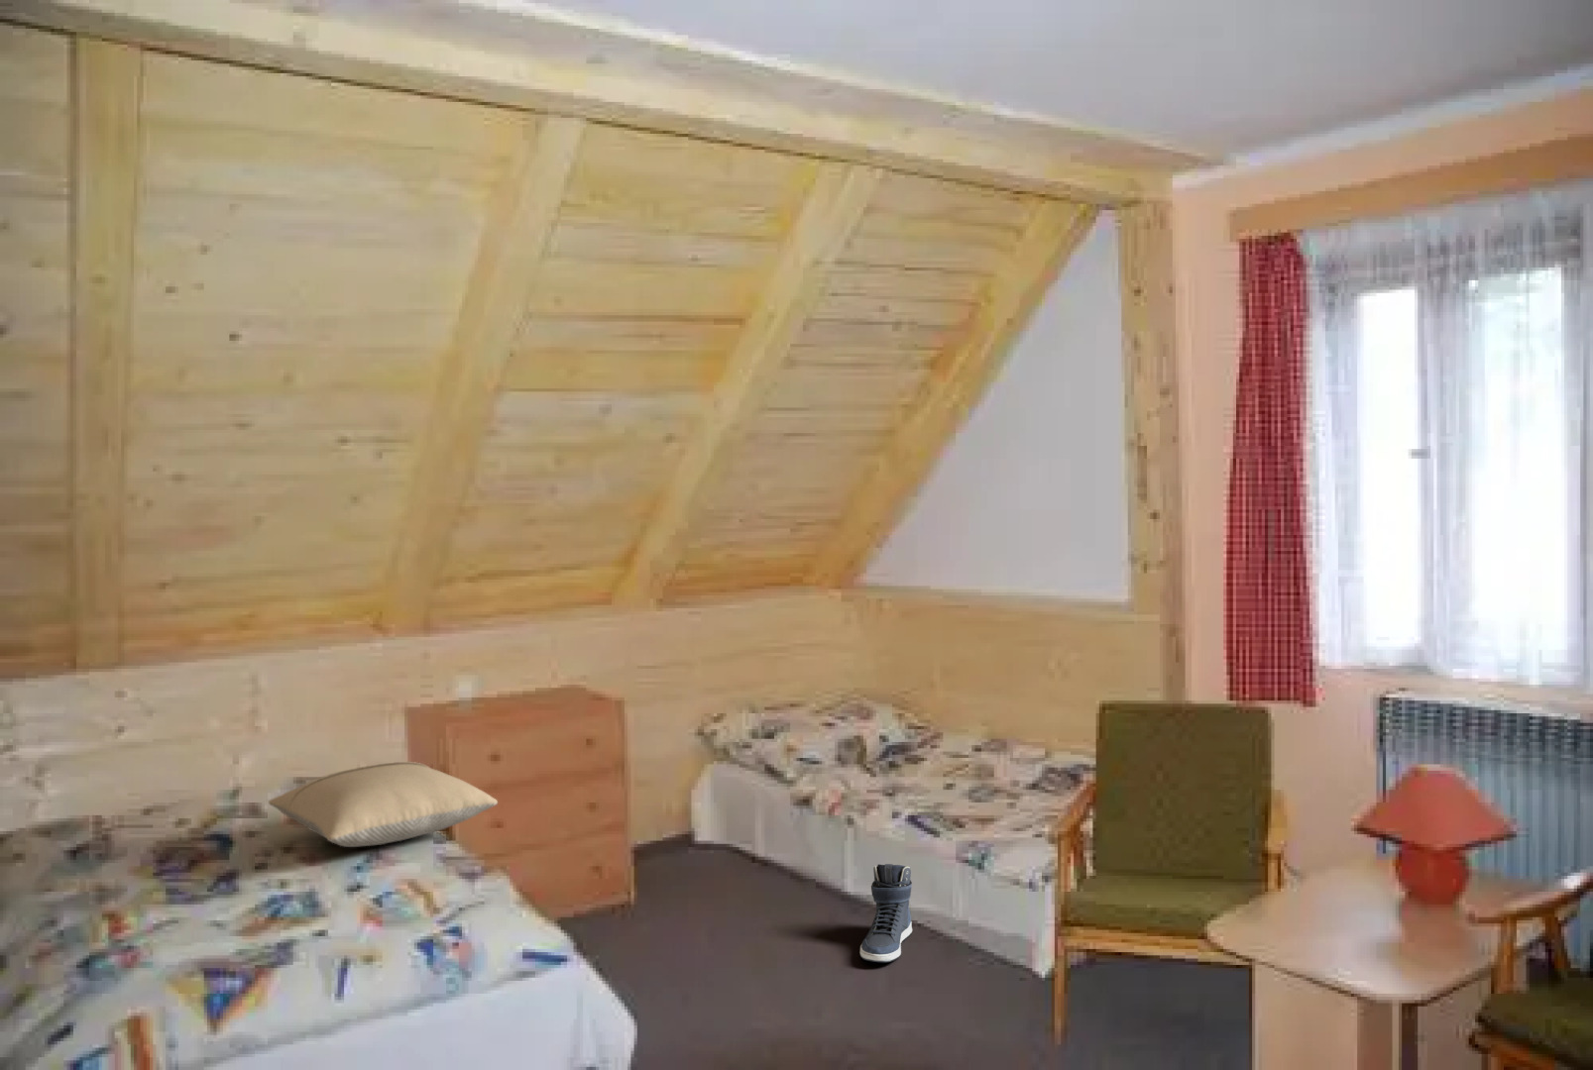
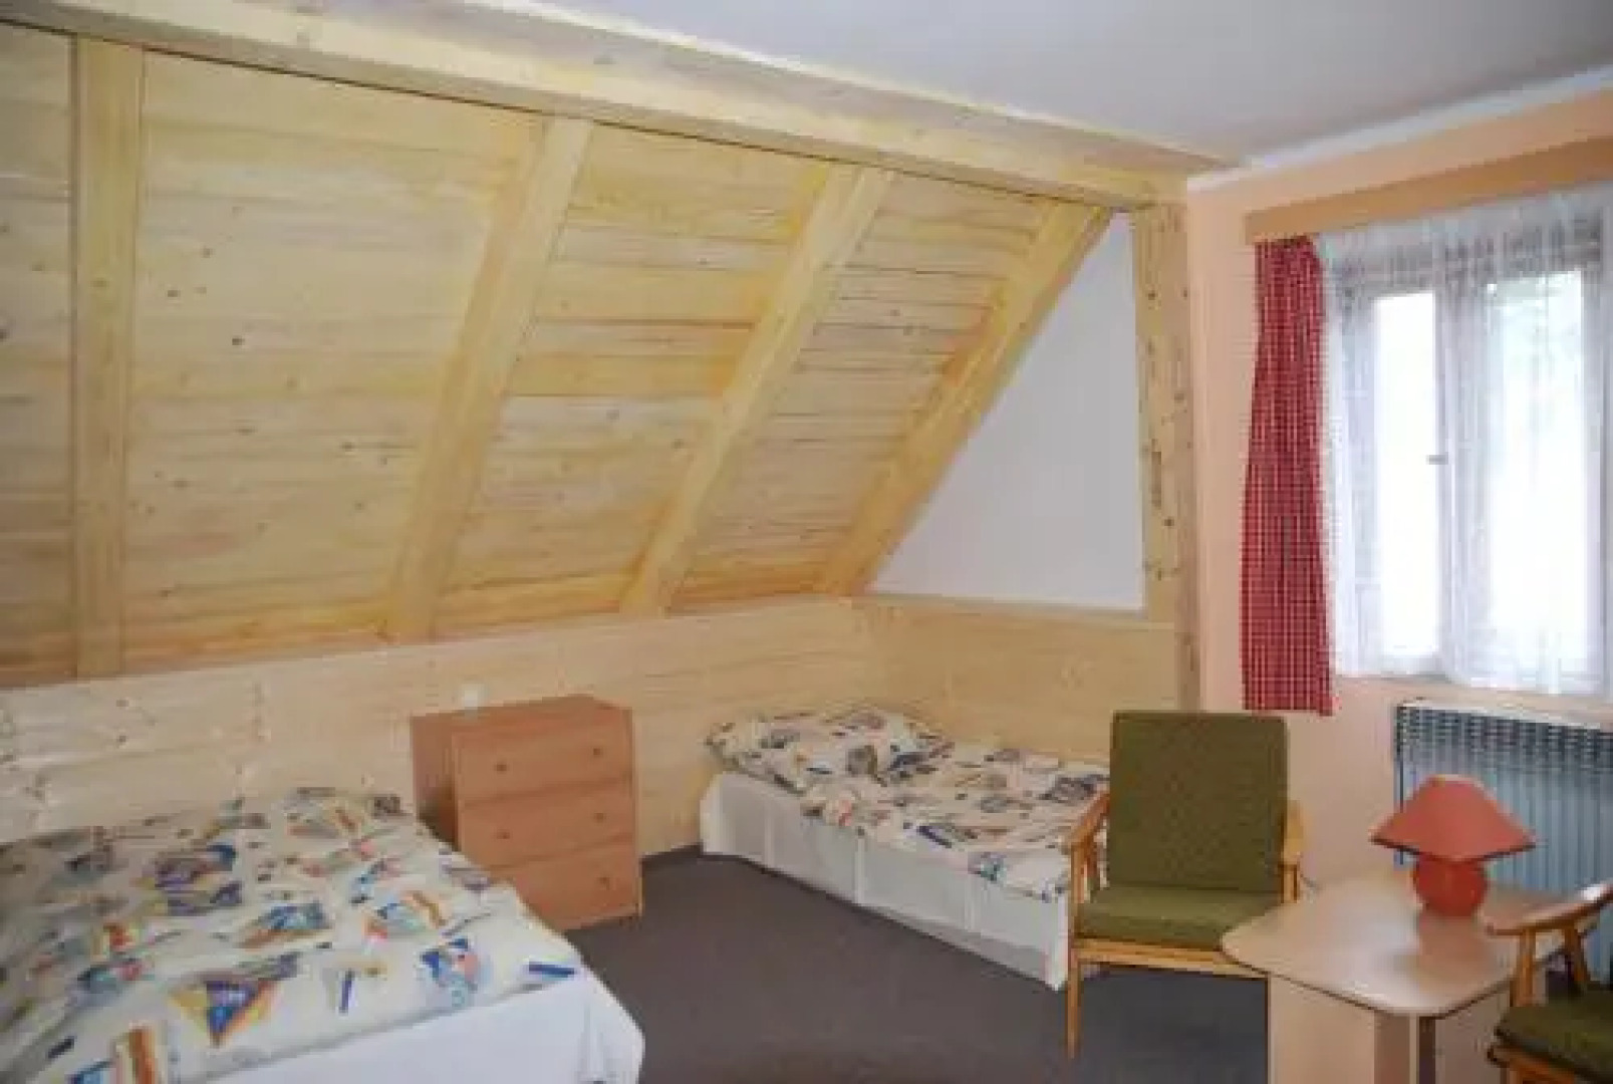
- sneaker [859,863,913,963]
- pillow [268,761,498,848]
